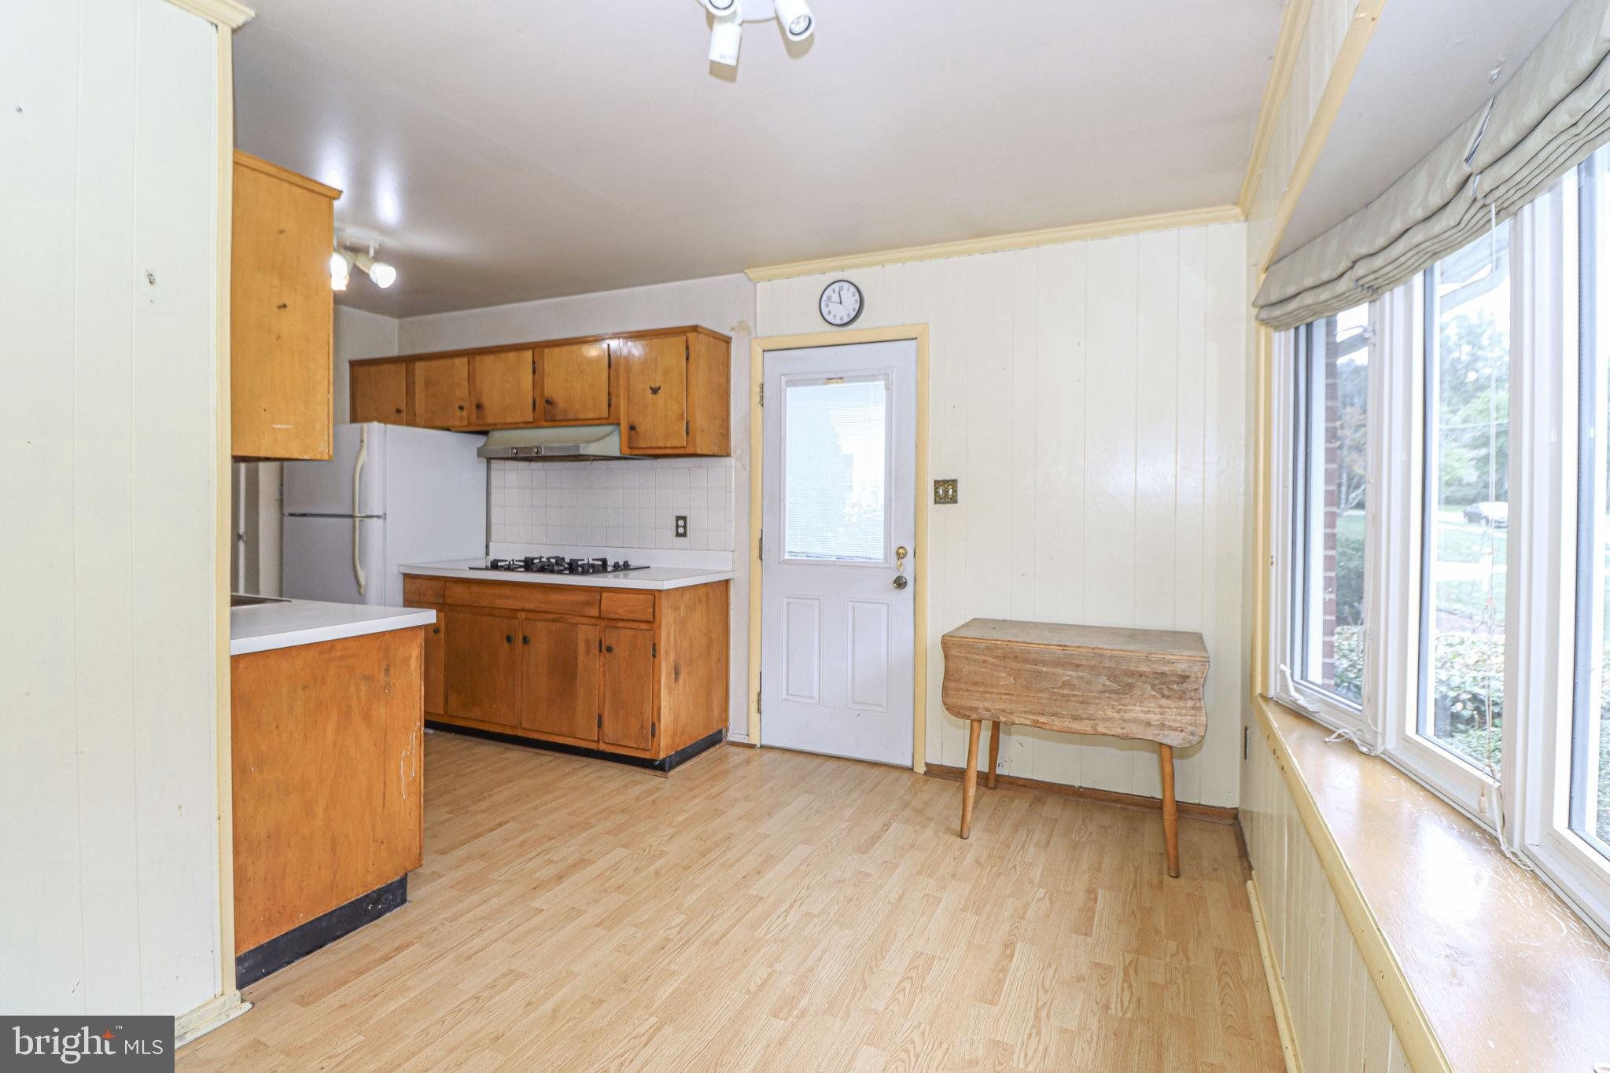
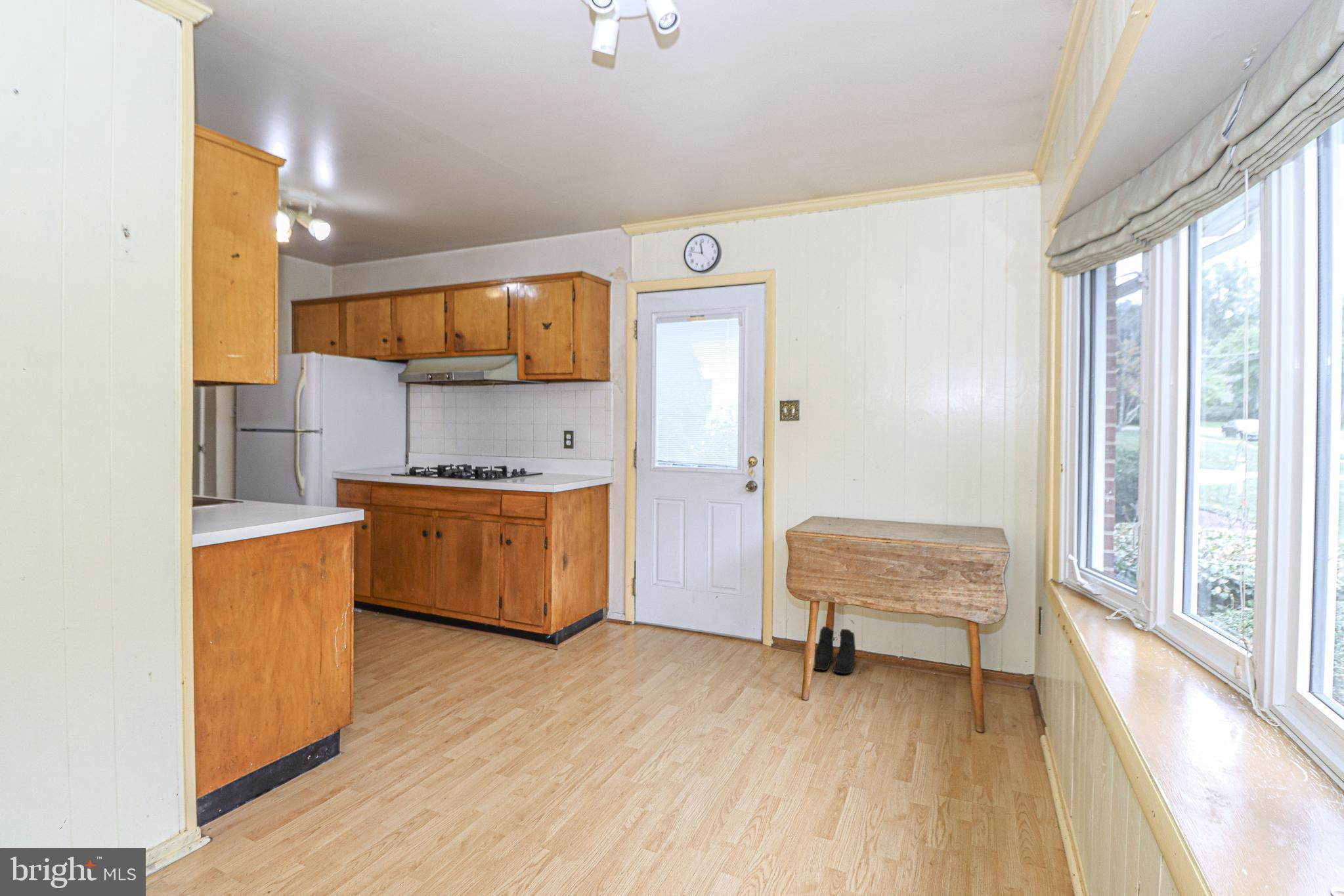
+ boots [813,626,856,674]
